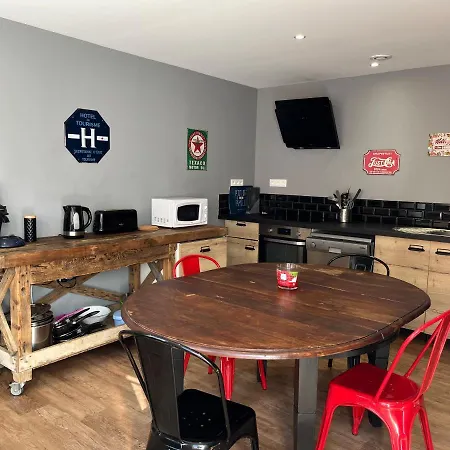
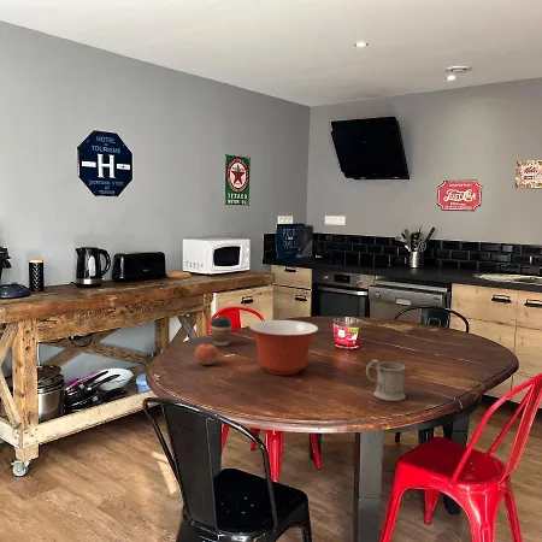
+ mixing bowl [248,319,319,376]
+ apple [194,341,219,366]
+ mug [365,359,407,402]
+ coffee cup [210,314,234,347]
